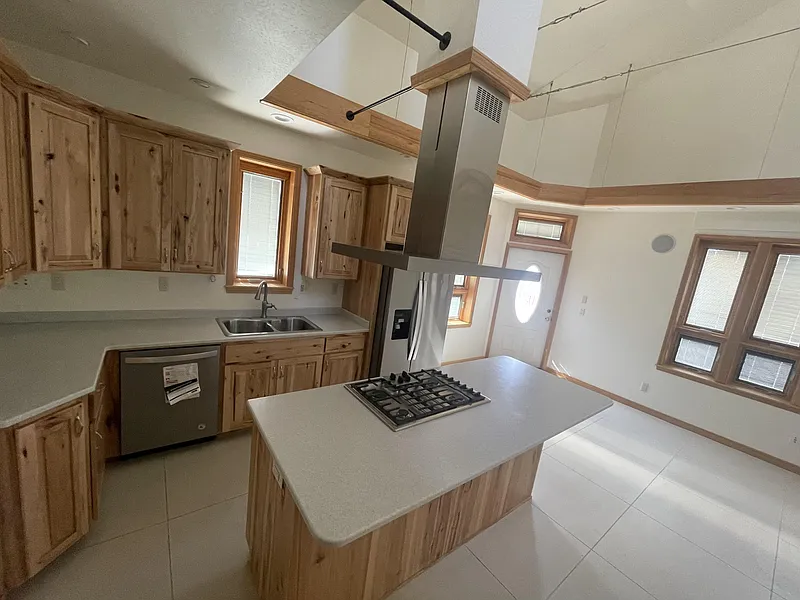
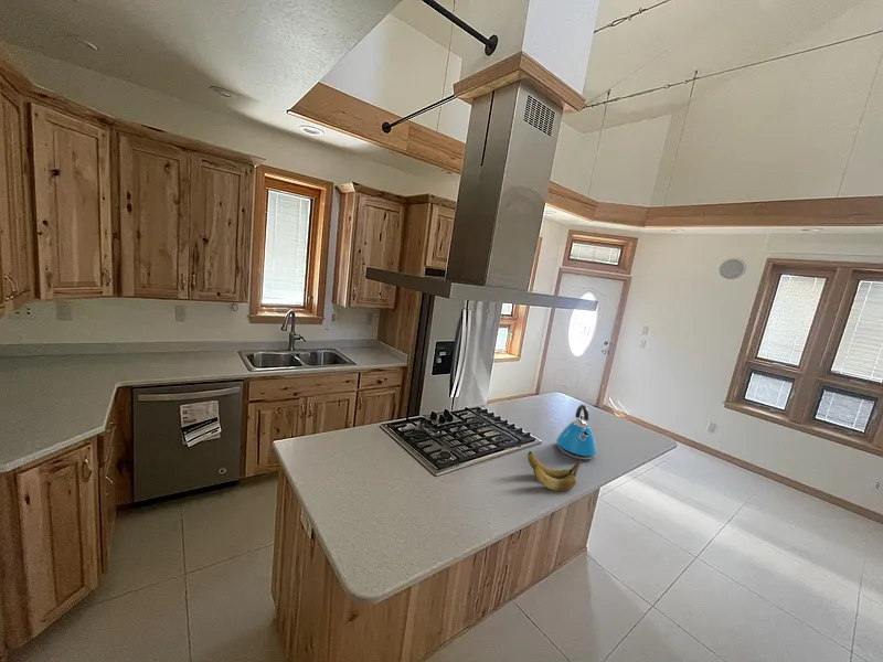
+ banana [526,450,582,492]
+ kettle [555,404,597,460]
